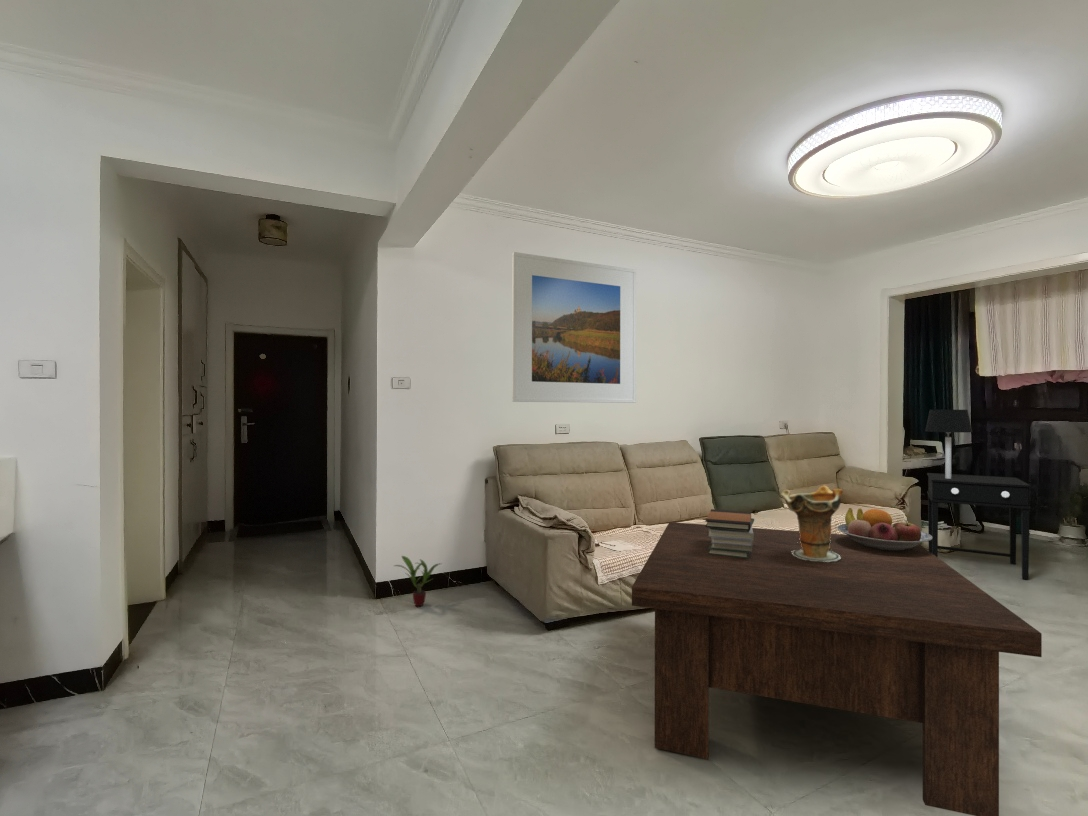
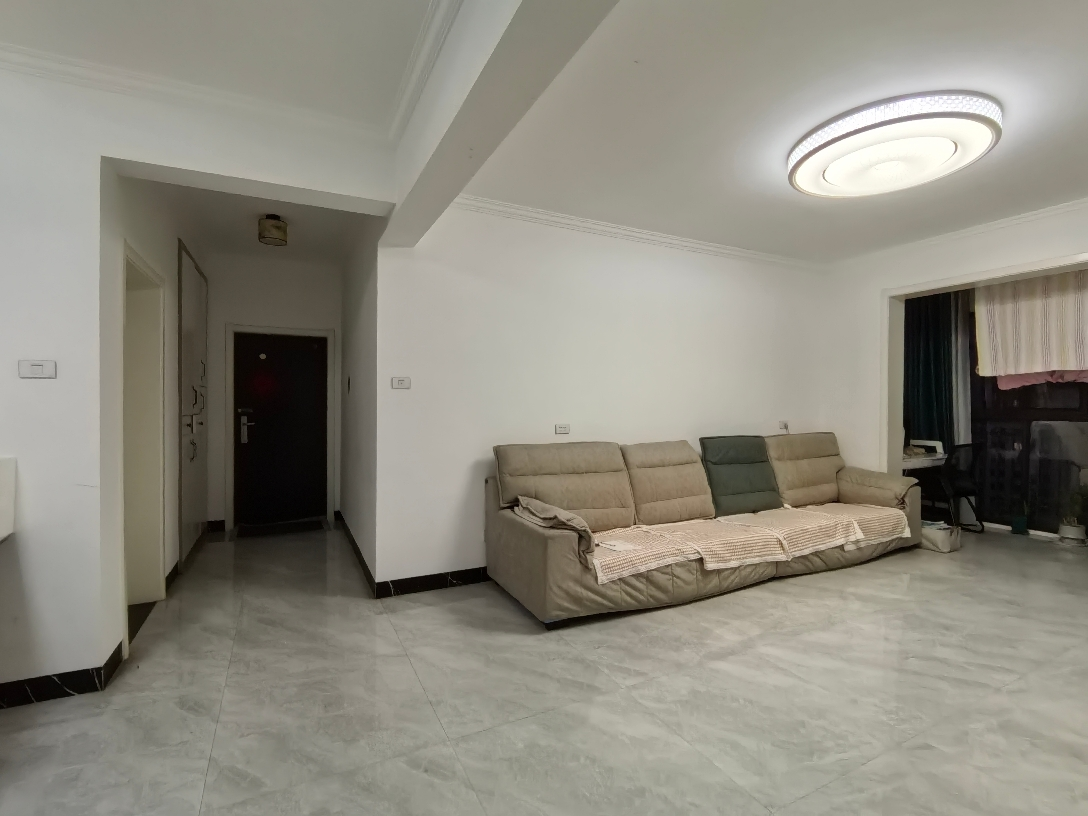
- fruit bowl [836,507,932,551]
- side table [926,472,1032,581]
- coffee table [631,521,1043,816]
- book stack [704,508,755,559]
- potted plant [393,555,442,607]
- decorative vase [780,485,844,562]
- table lamp [924,409,973,479]
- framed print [511,251,637,404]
